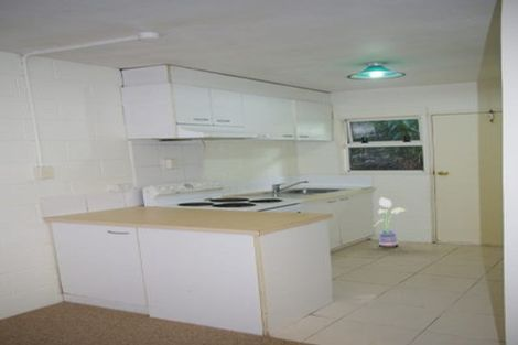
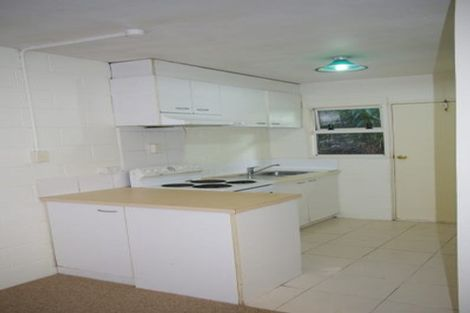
- potted plant [373,196,409,248]
